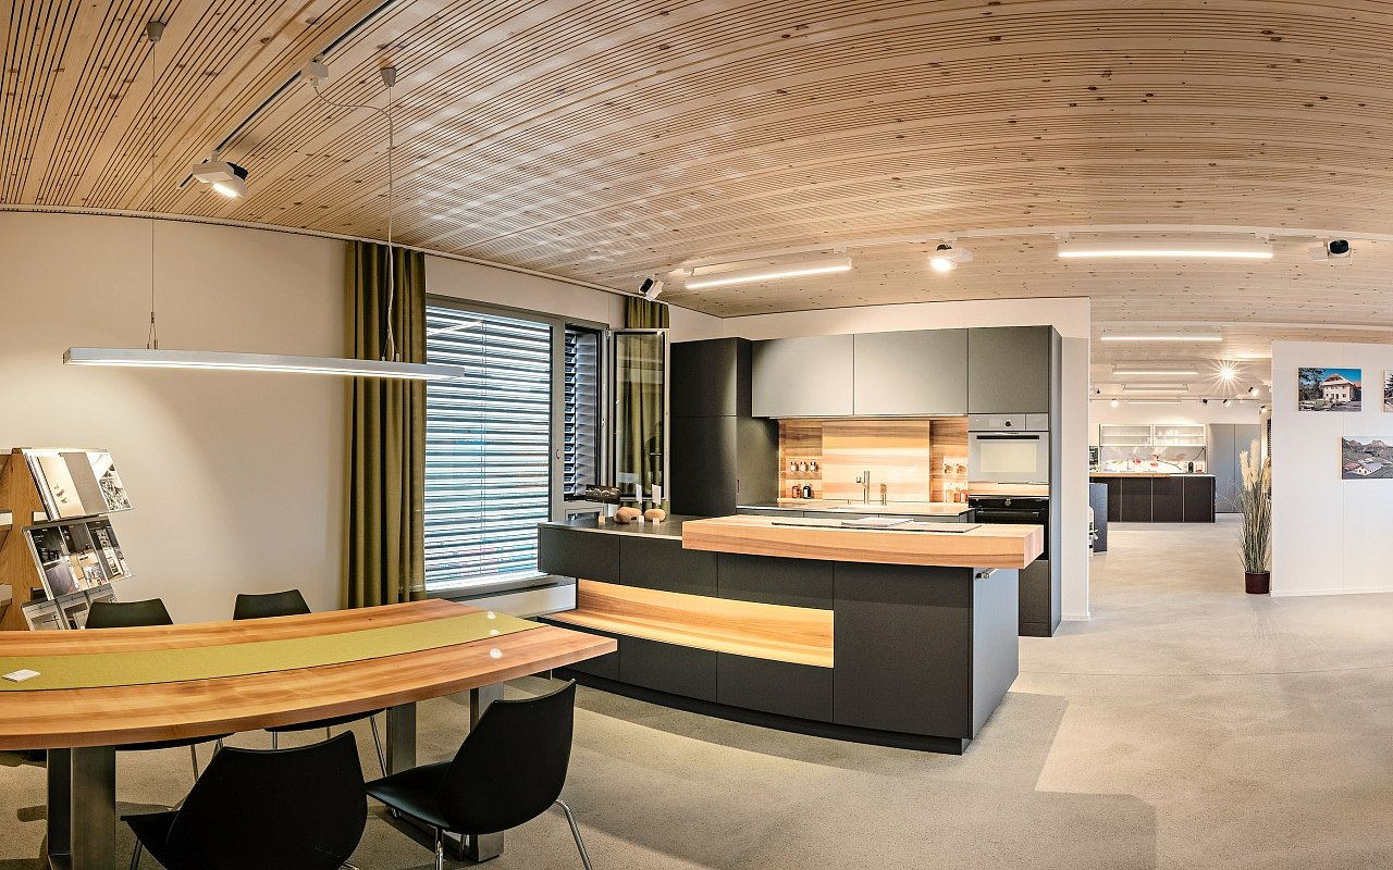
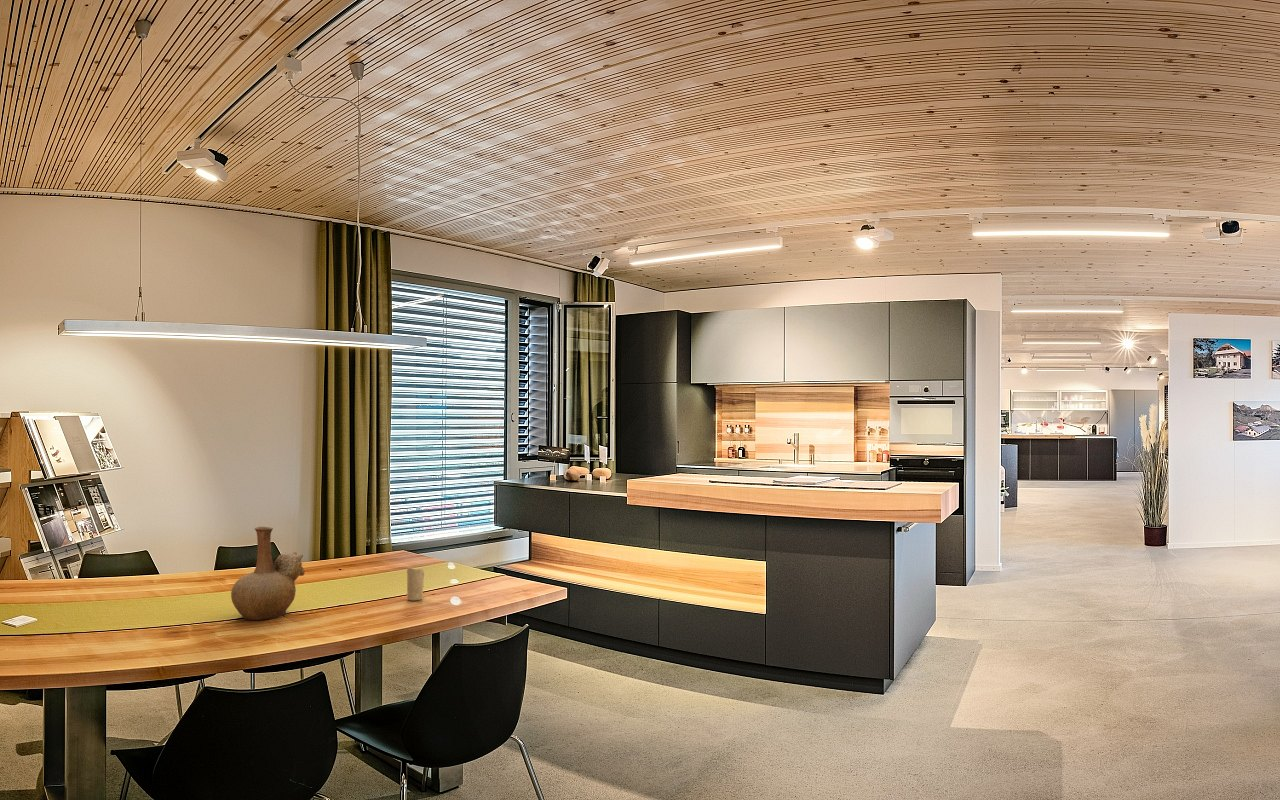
+ vase [230,526,306,621]
+ candle [406,567,425,602]
